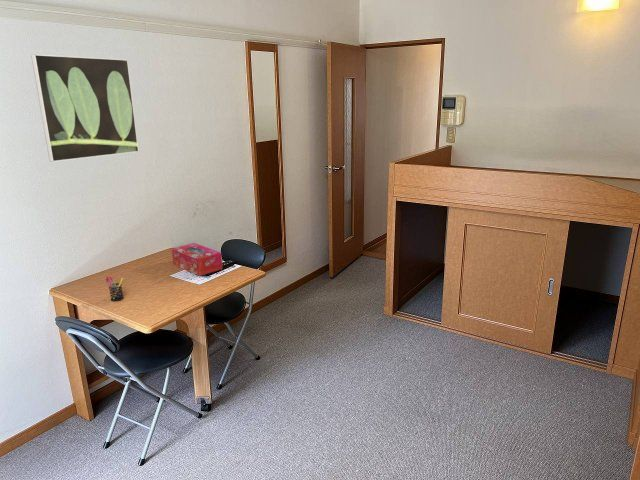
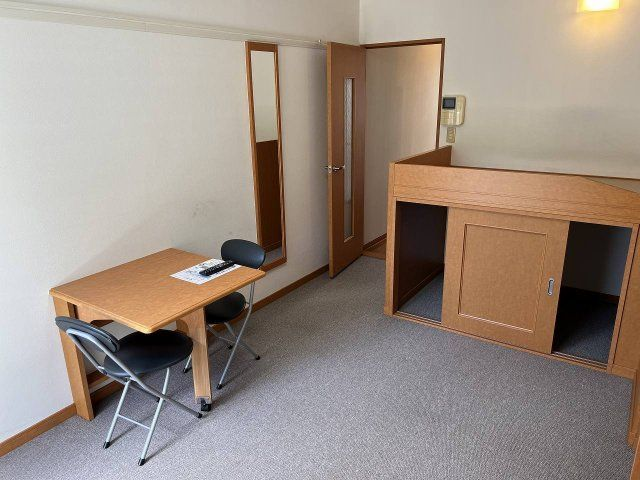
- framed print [30,53,140,163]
- tissue box [171,242,223,277]
- pen holder [105,275,125,302]
